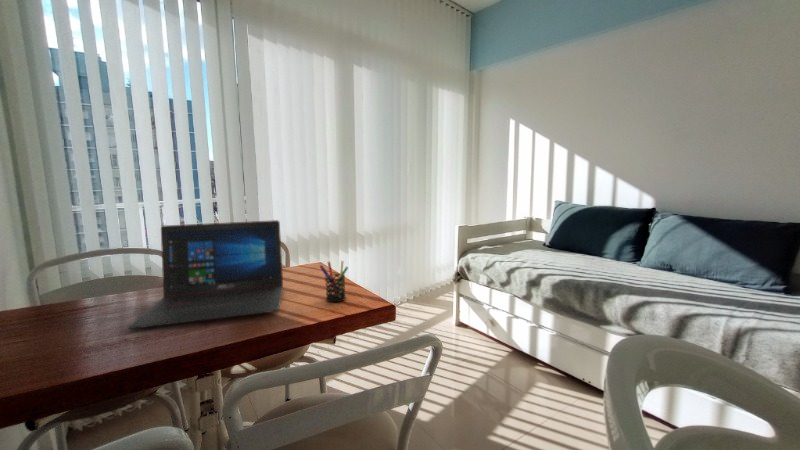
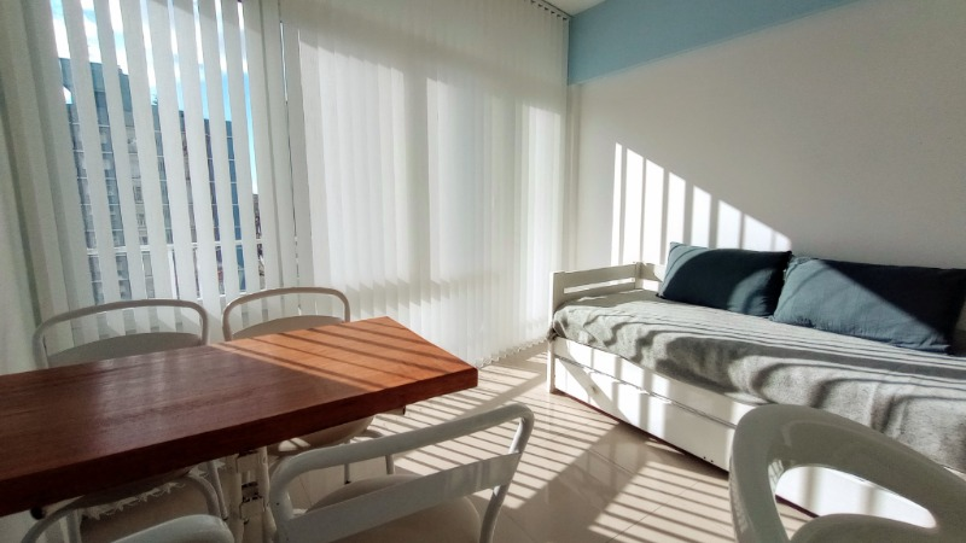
- pen holder [318,260,349,303]
- laptop [127,219,284,330]
